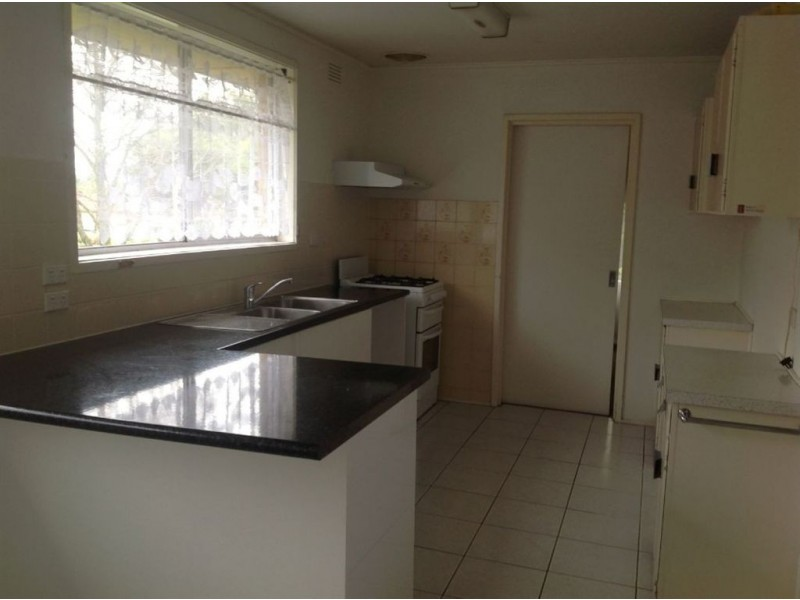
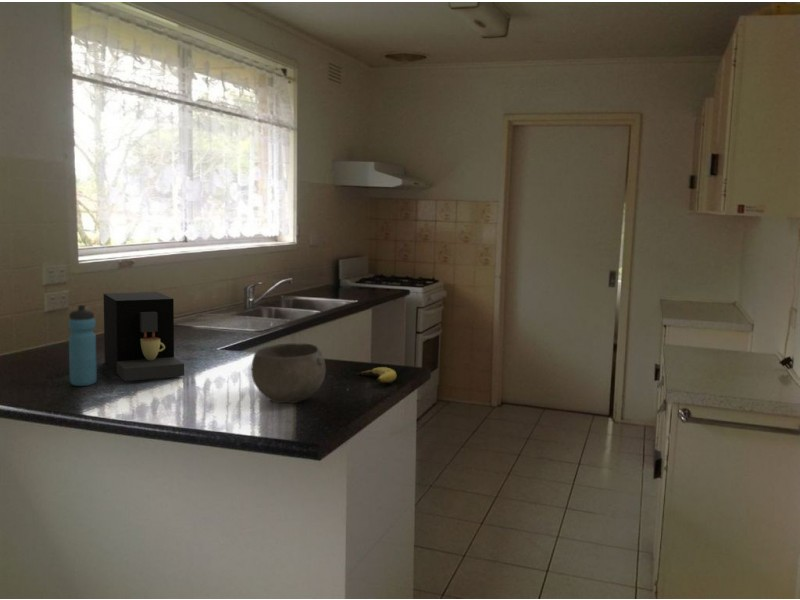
+ coffee maker [102,291,185,382]
+ water bottle [68,304,98,387]
+ banana [356,366,397,385]
+ bowl [251,342,327,404]
